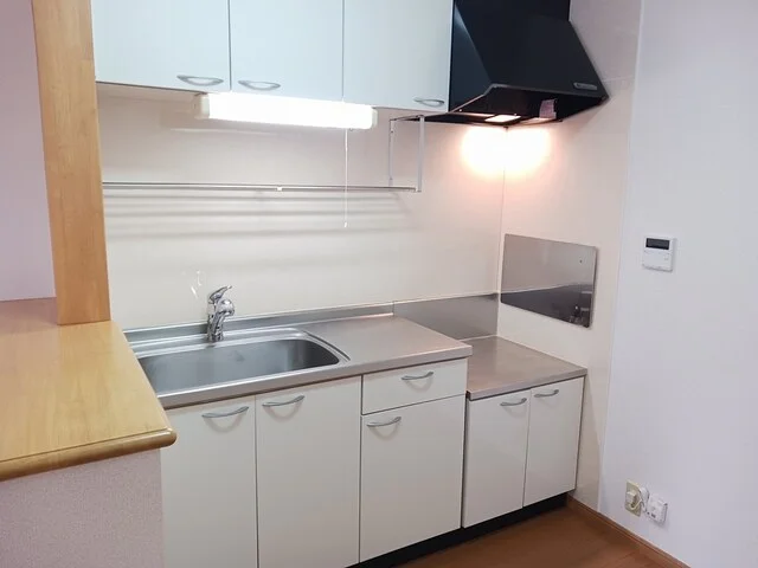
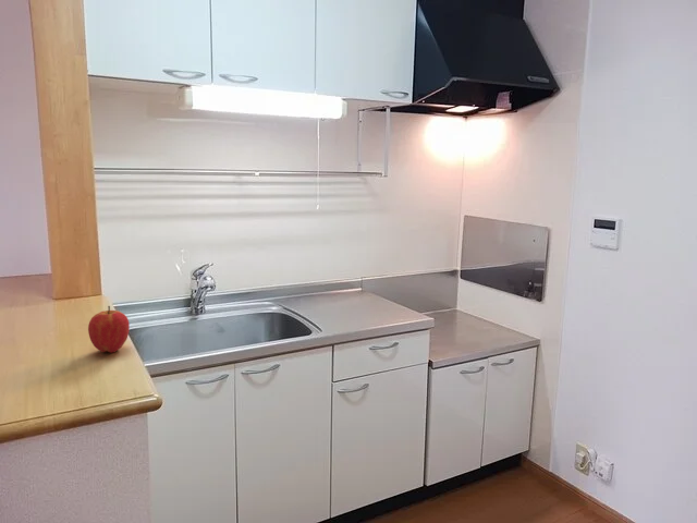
+ apple [87,305,131,353]
